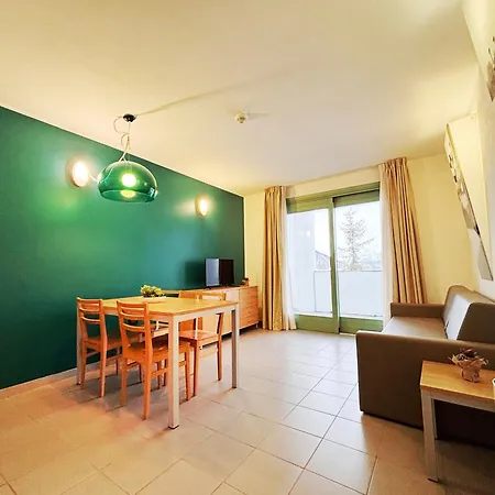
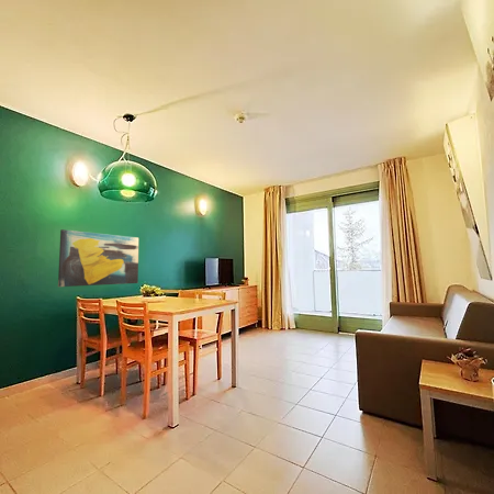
+ wall art [57,228,139,288]
